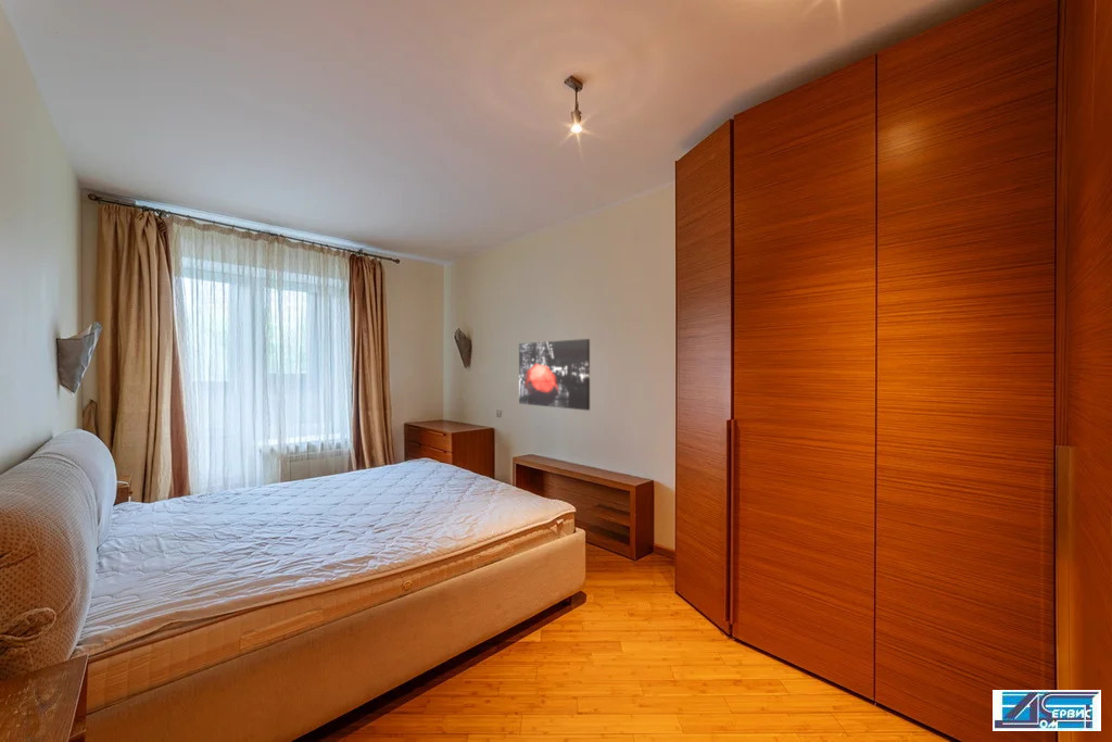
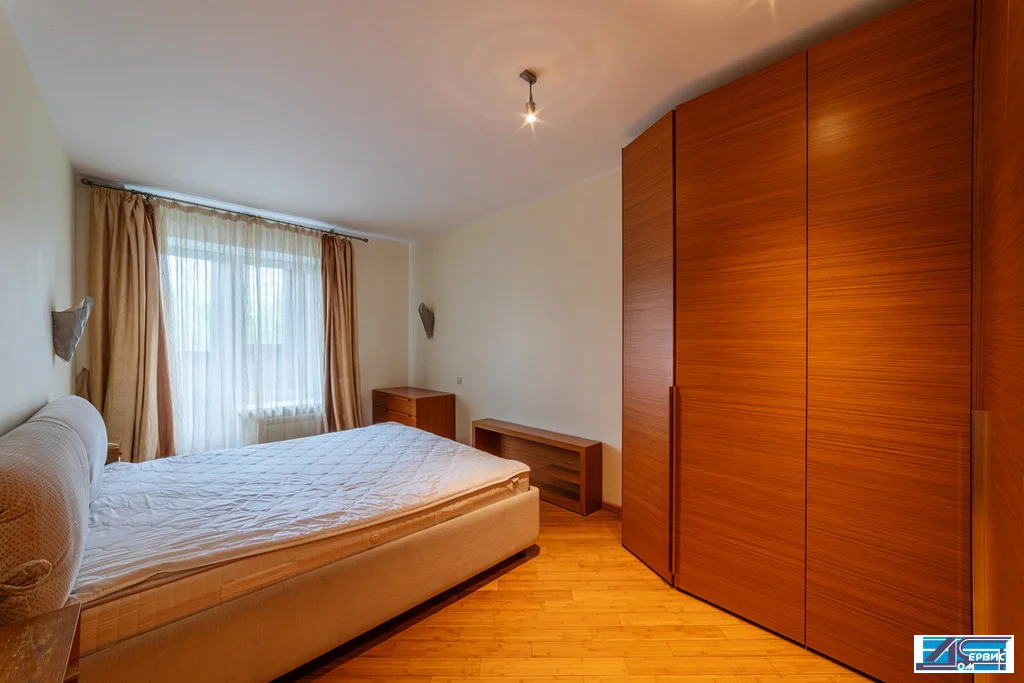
- wall art [518,338,591,412]
